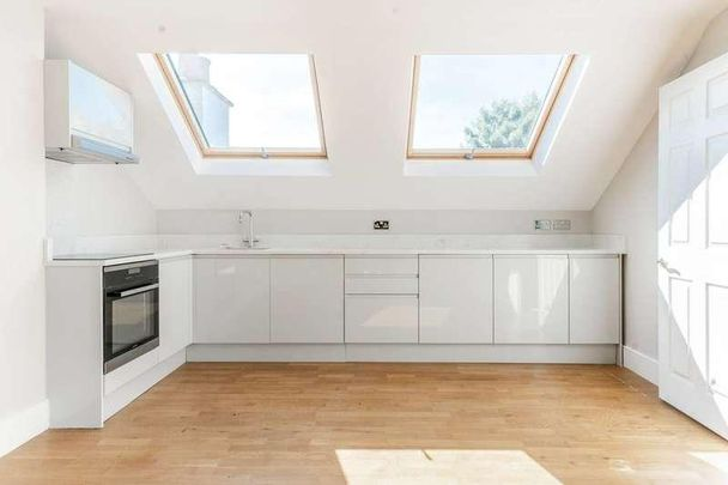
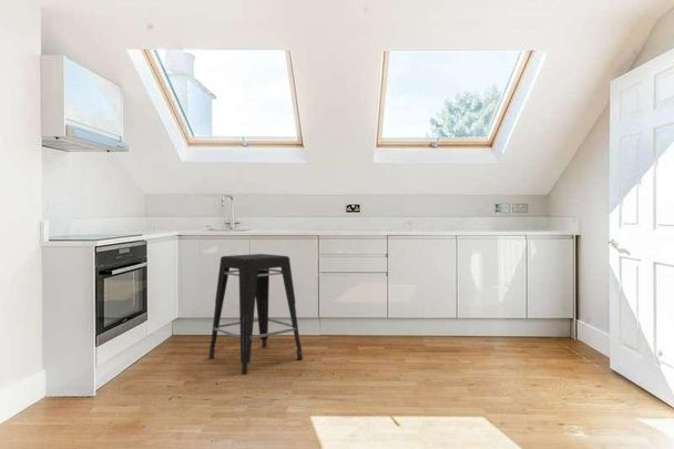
+ stool [208,253,304,375]
